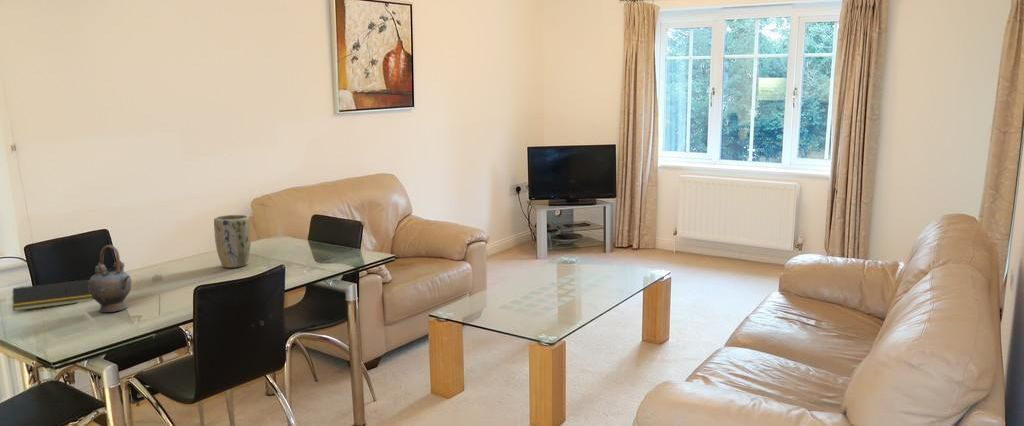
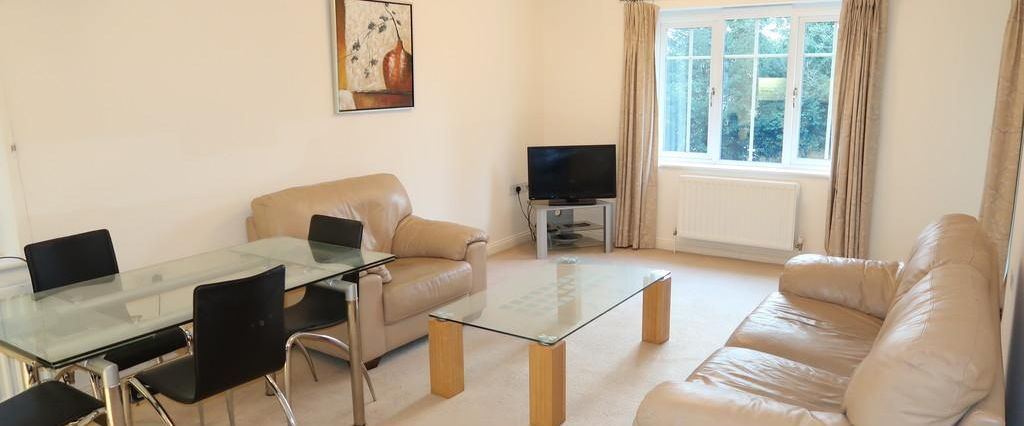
- notepad [11,279,93,312]
- plant pot [213,214,252,269]
- teapot [88,244,132,313]
